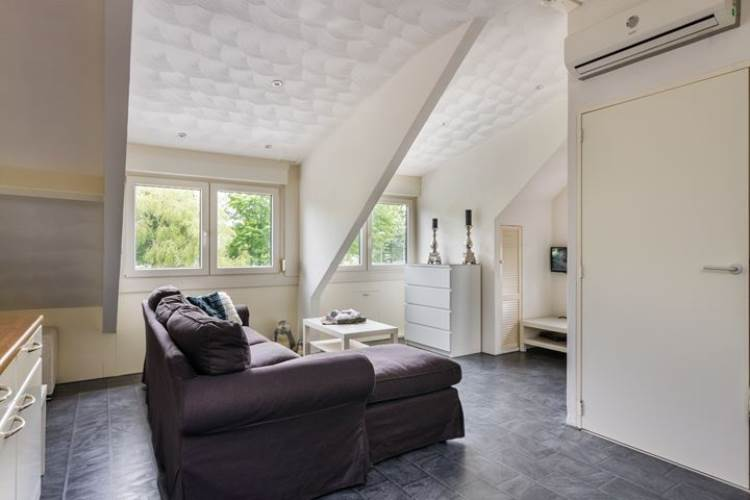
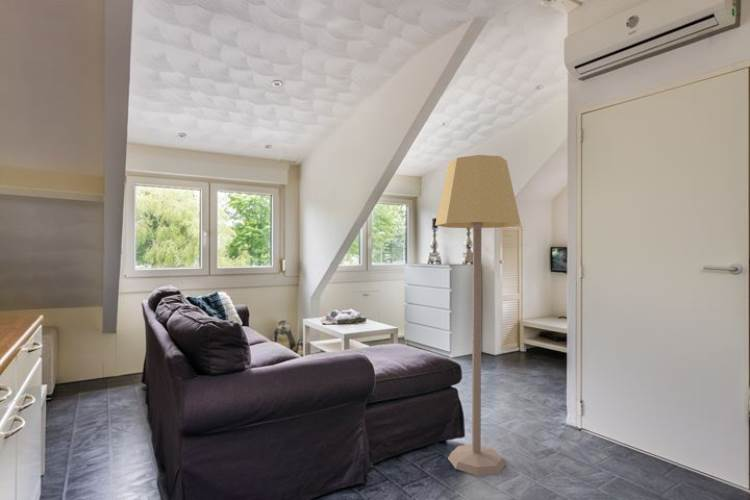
+ lamp [434,154,522,476]
